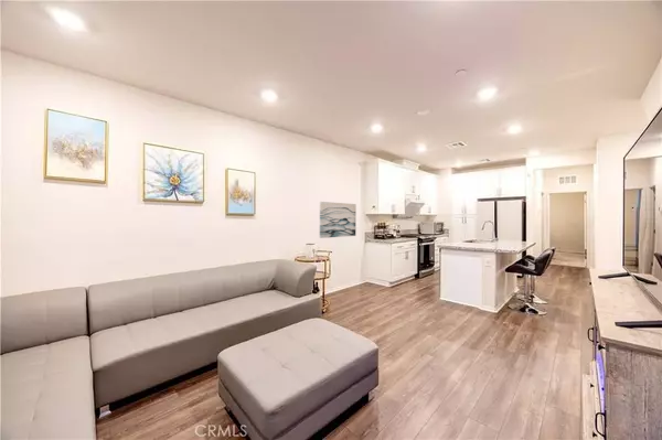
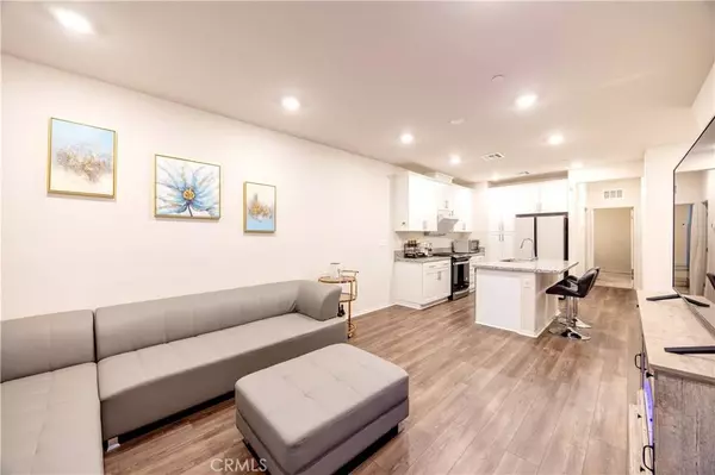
- wall art [319,201,357,239]
